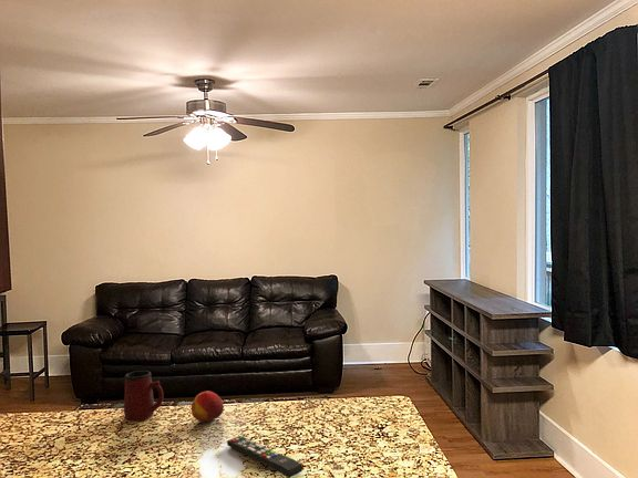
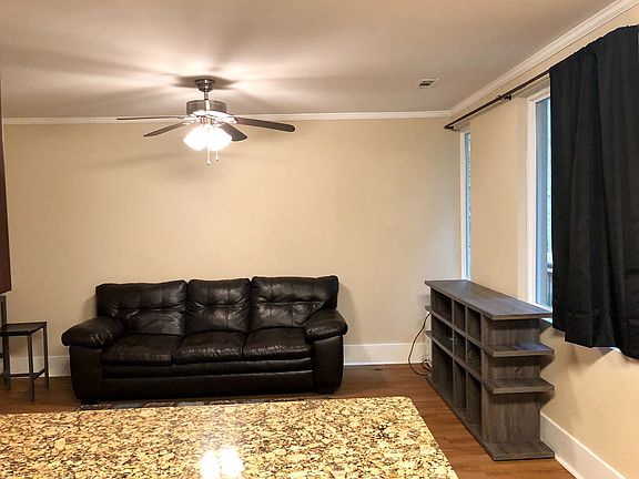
- mug [123,370,165,422]
- remote control [226,435,305,478]
- fruit [191,389,225,423]
